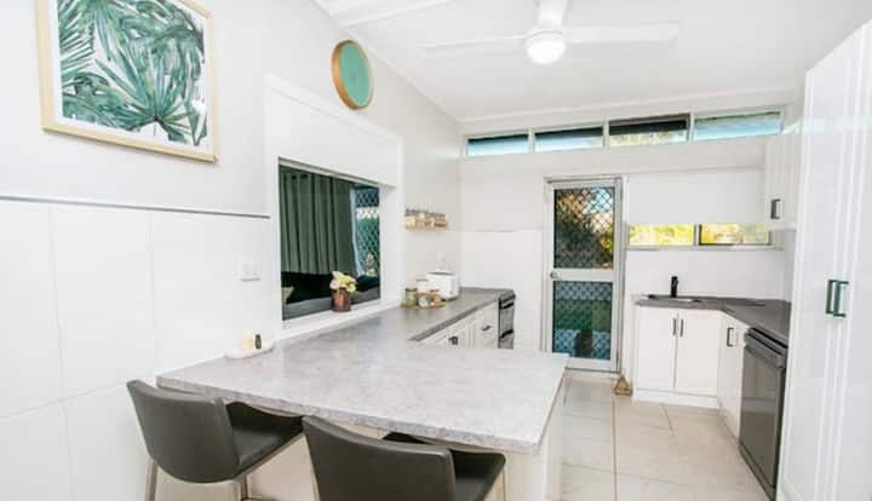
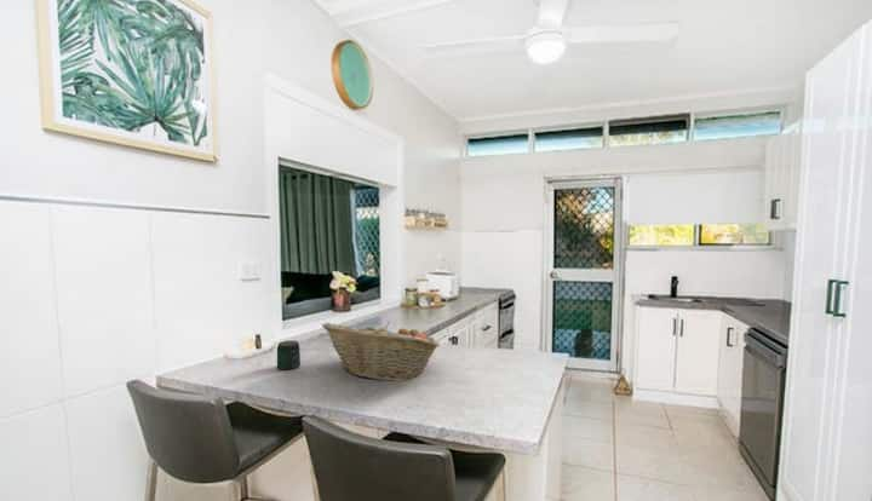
+ jar [276,339,302,372]
+ fruit basket [321,322,441,382]
